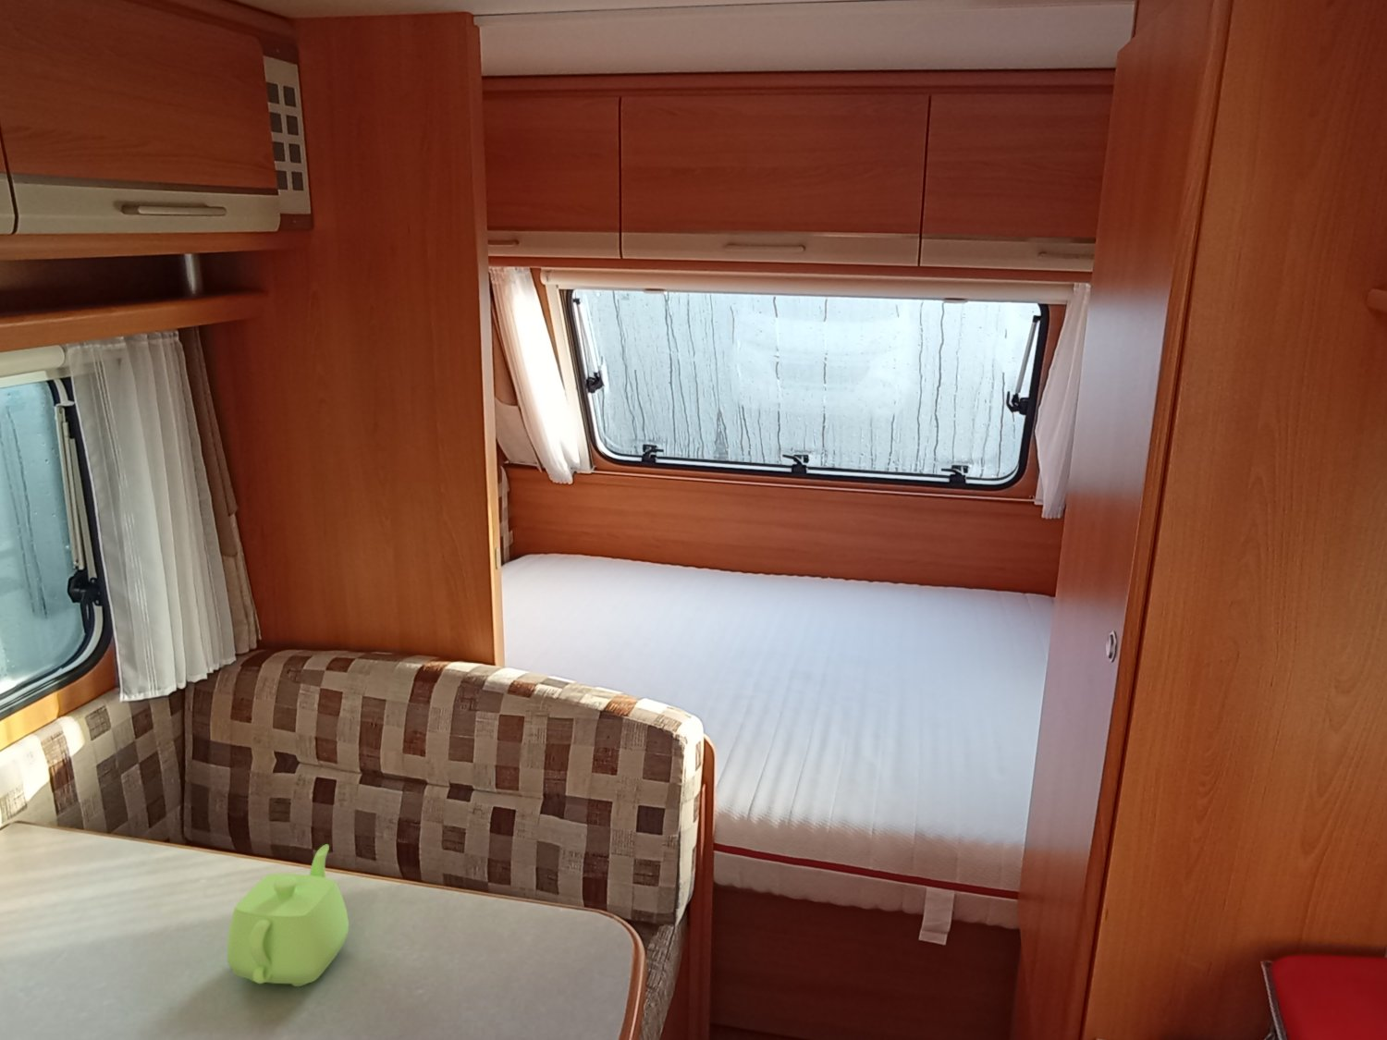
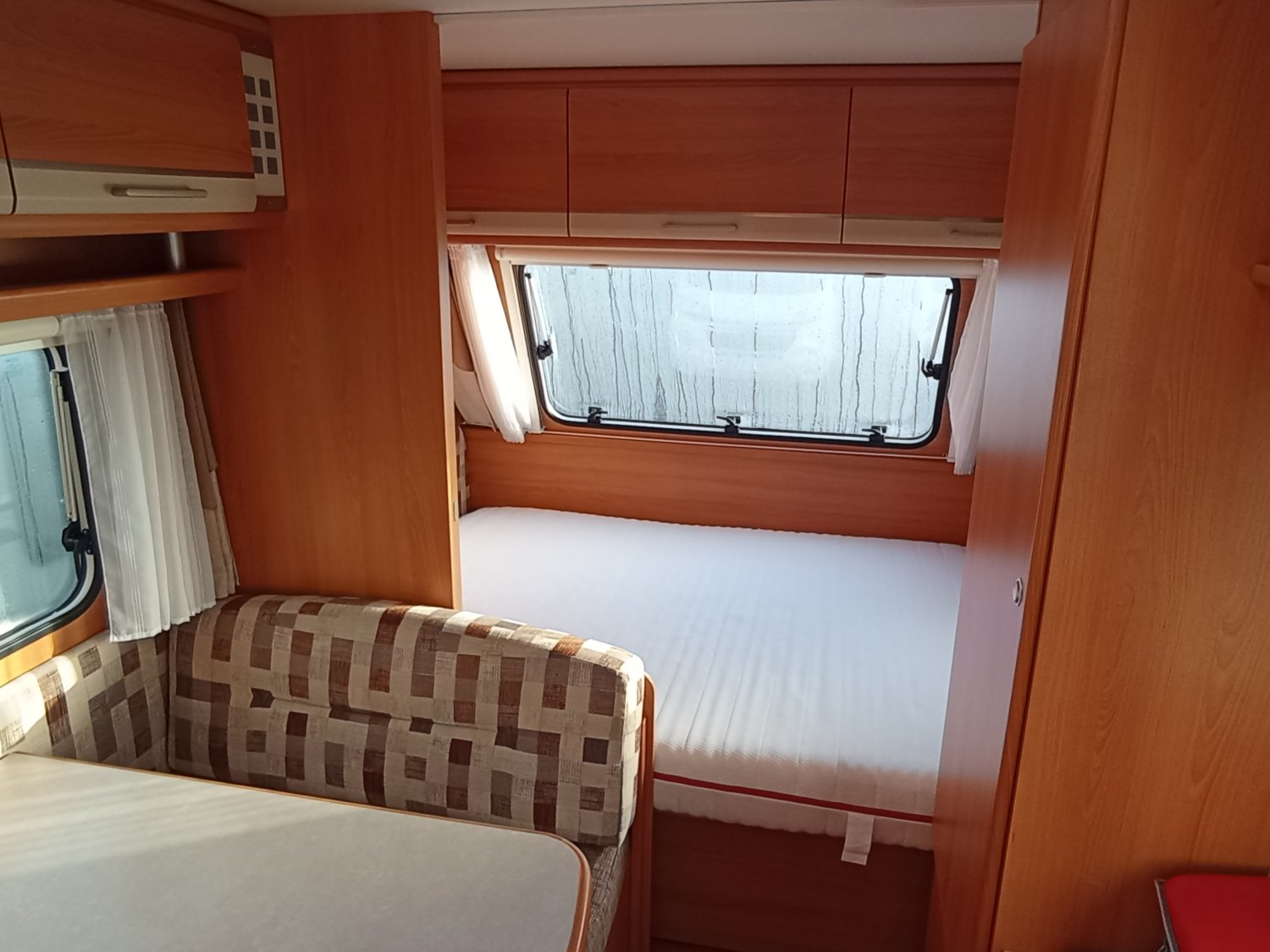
- teapot [226,844,349,988]
